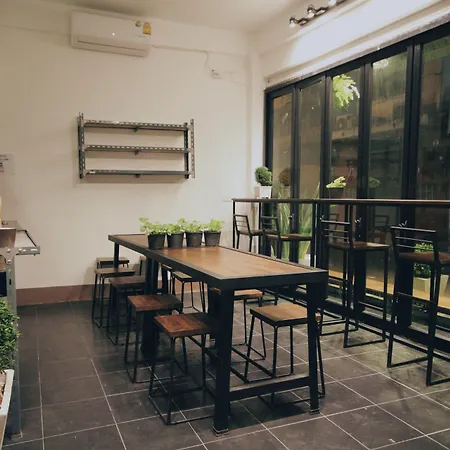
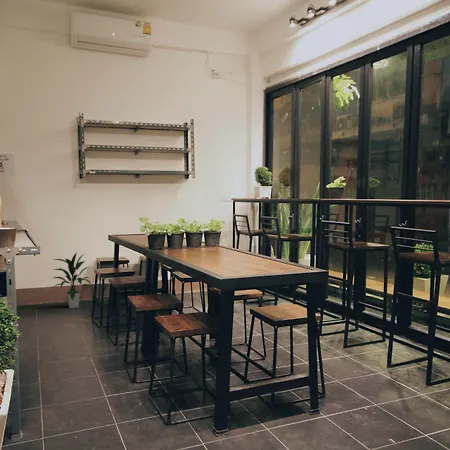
+ indoor plant [50,251,92,309]
